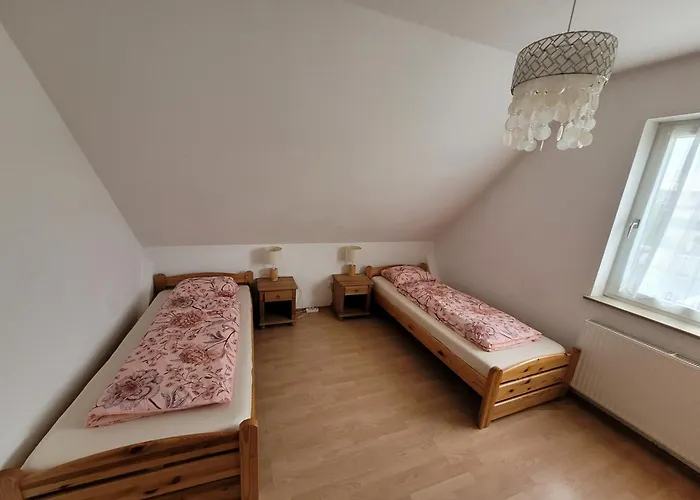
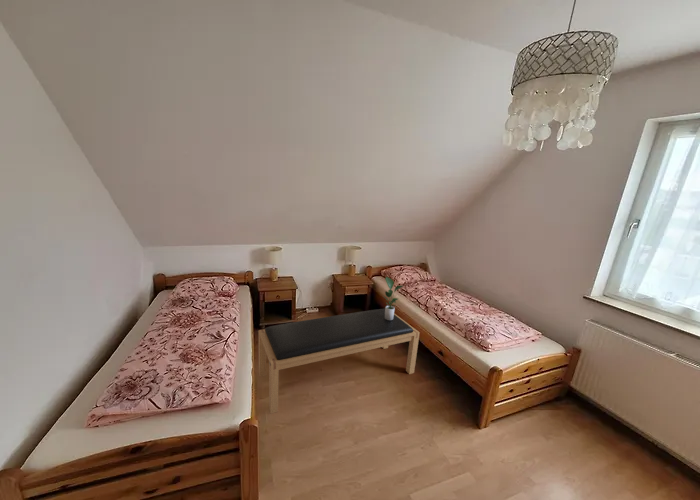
+ bench [258,308,421,414]
+ potted plant [382,276,404,320]
